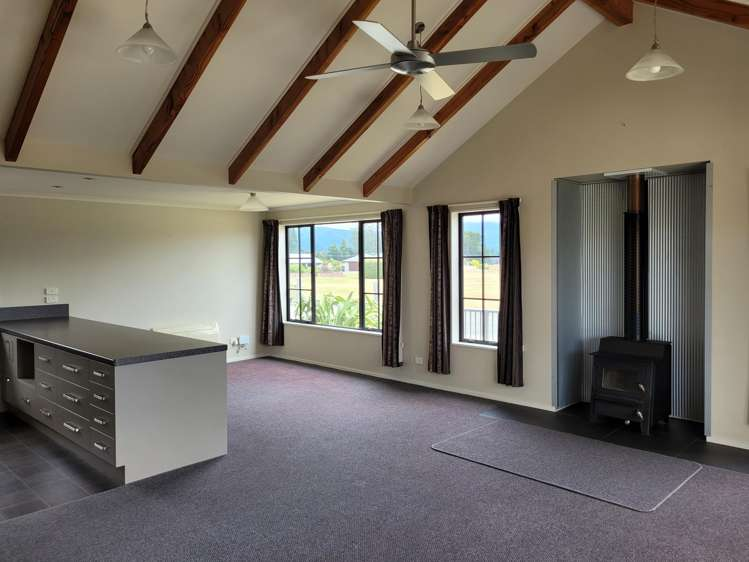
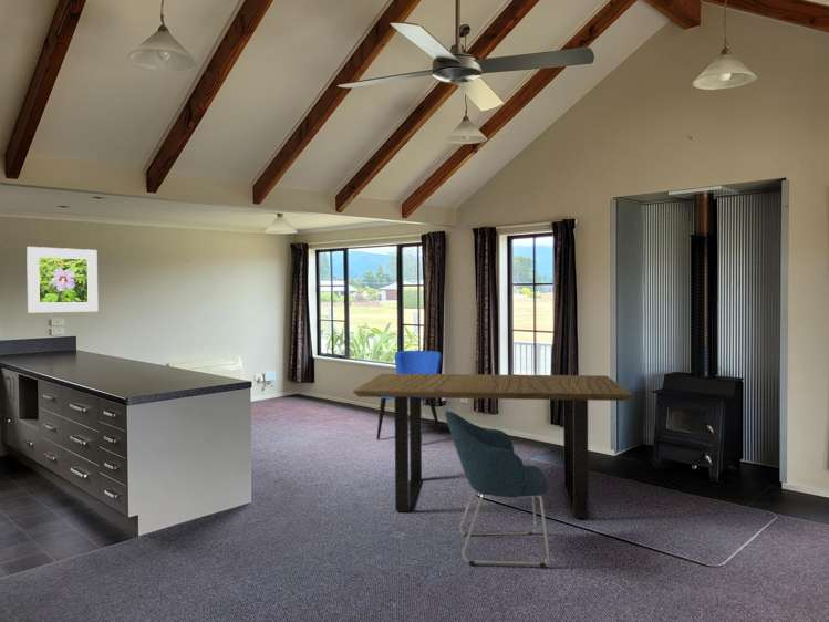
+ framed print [25,246,99,313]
+ dining chair [375,350,443,440]
+ chair [444,410,551,568]
+ dining table [352,373,634,519]
